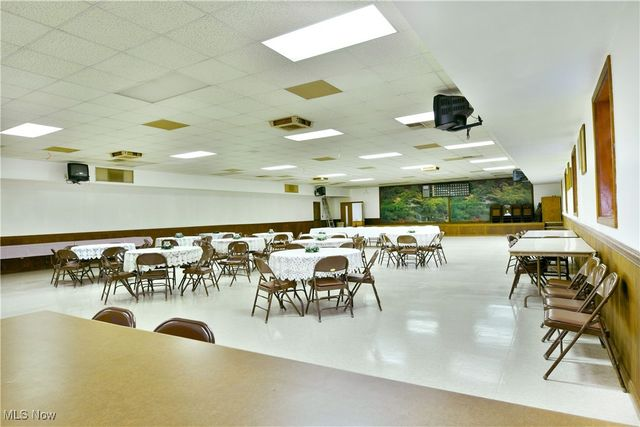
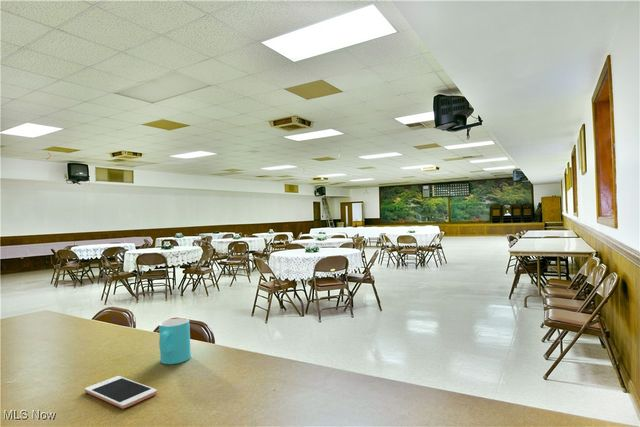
+ cell phone [84,375,158,410]
+ cup [158,317,192,365]
